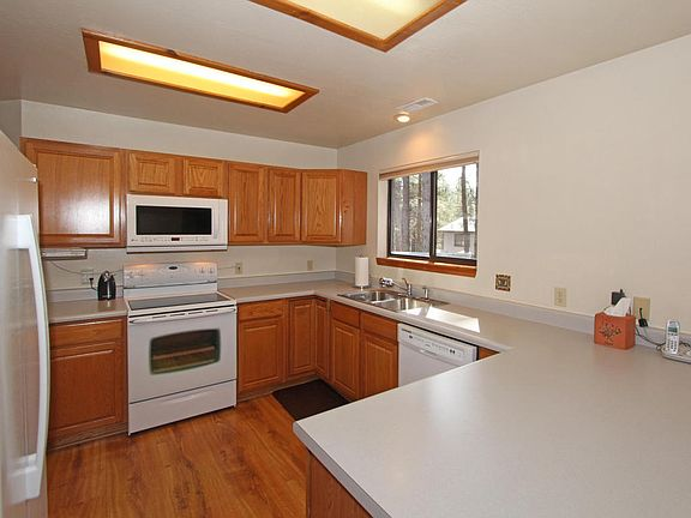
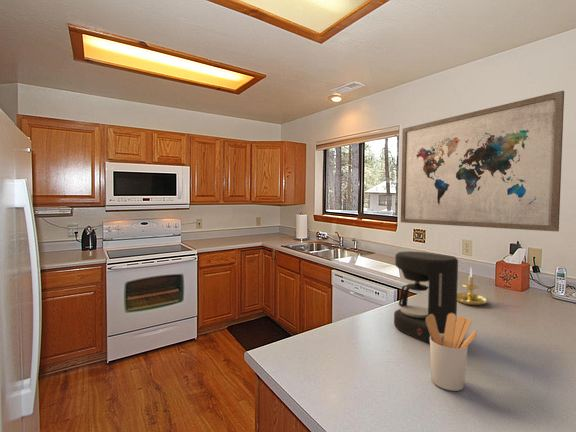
+ coffee maker [393,250,459,343]
+ candle holder [457,267,488,306]
+ utensil holder [426,313,478,392]
+ wall art [400,90,565,233]
